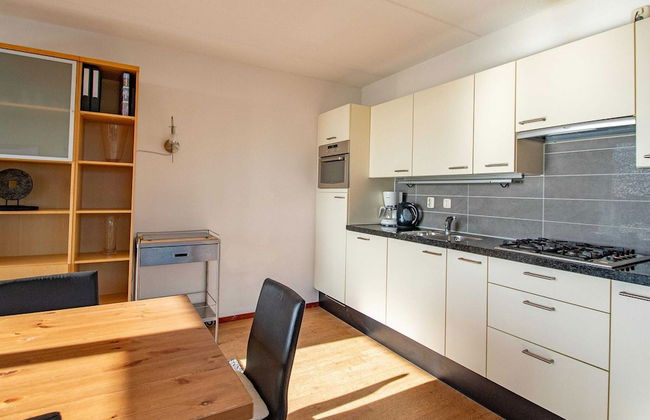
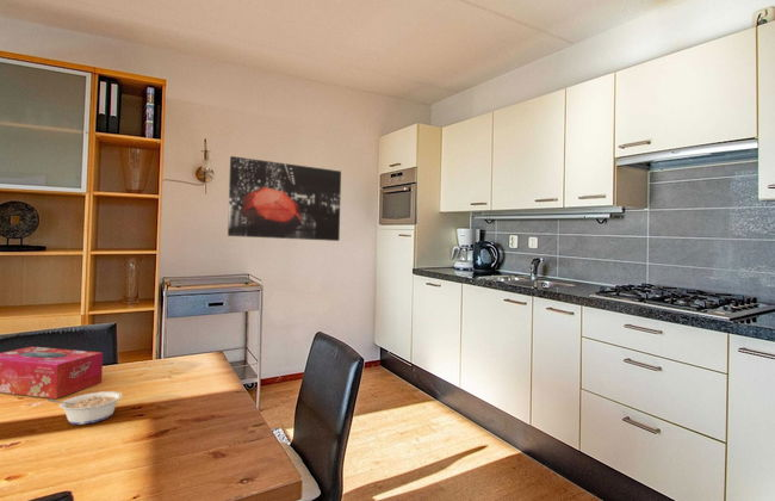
+ legume [46,390,123,426]
+ wall art [227,155,342,242]
+ tissue box [0,346,104,400]
